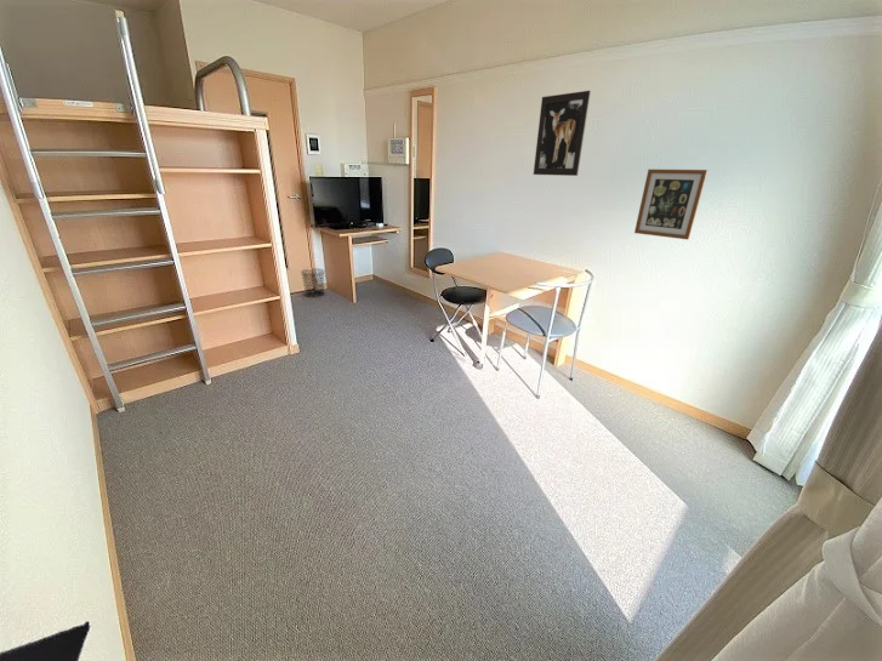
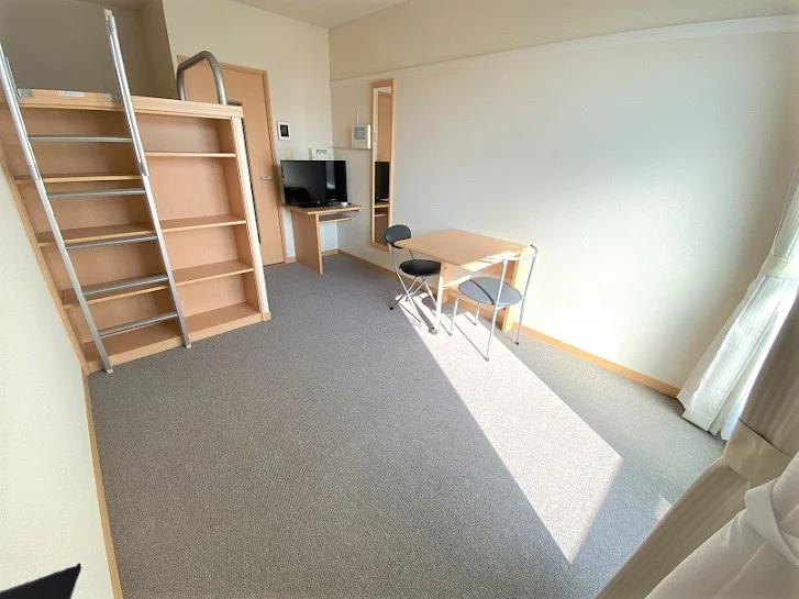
- wall art [633,169,709,240]
- wall art [533,90,592,177]
- waste bin [300,268,326,298]
